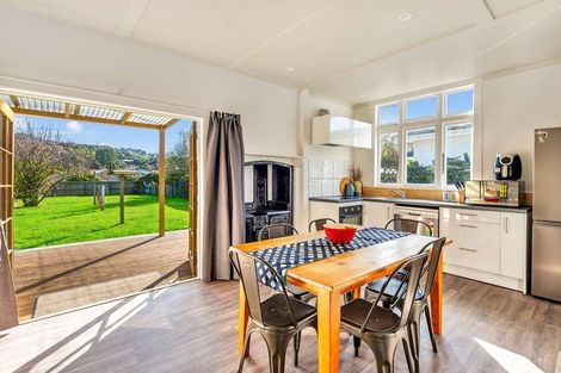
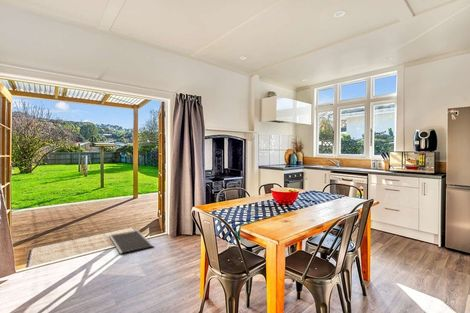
+ door mat [109,230,155,255]
